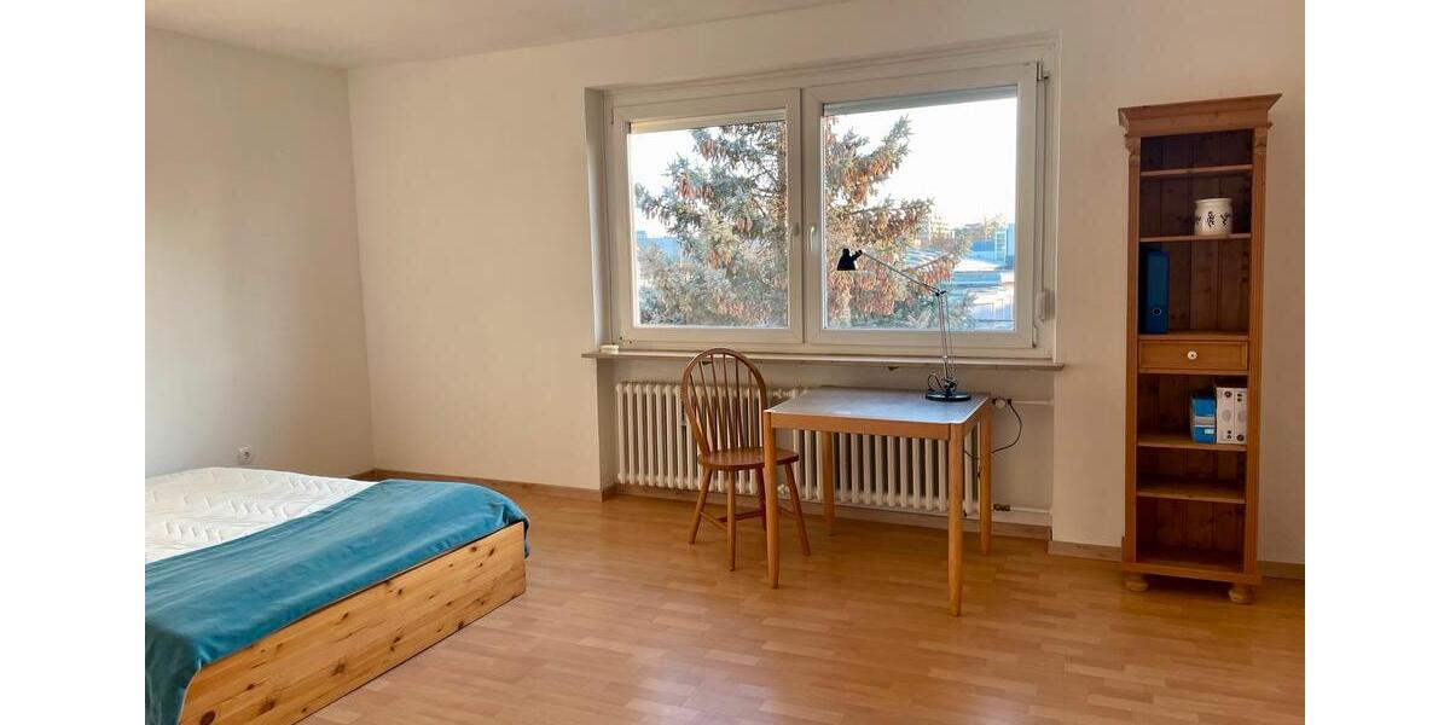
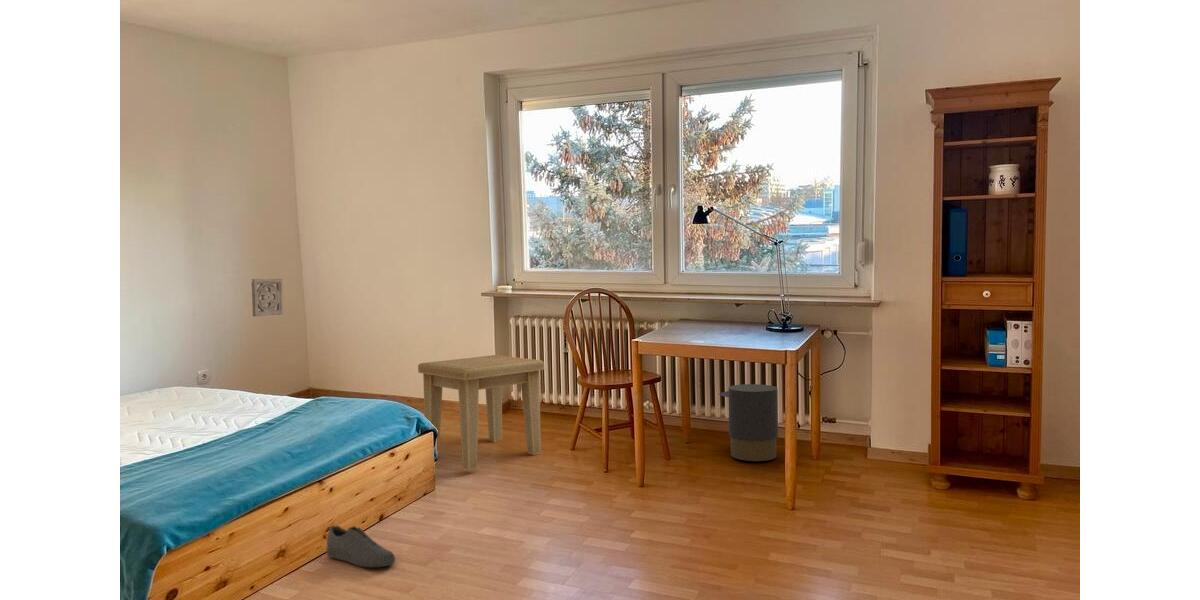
+ shoe [325,525,396,568]
+ trash can [718,383,779,462]
+ wall ornament [251,278,284,317]
+ side table [417,354,545,471]
